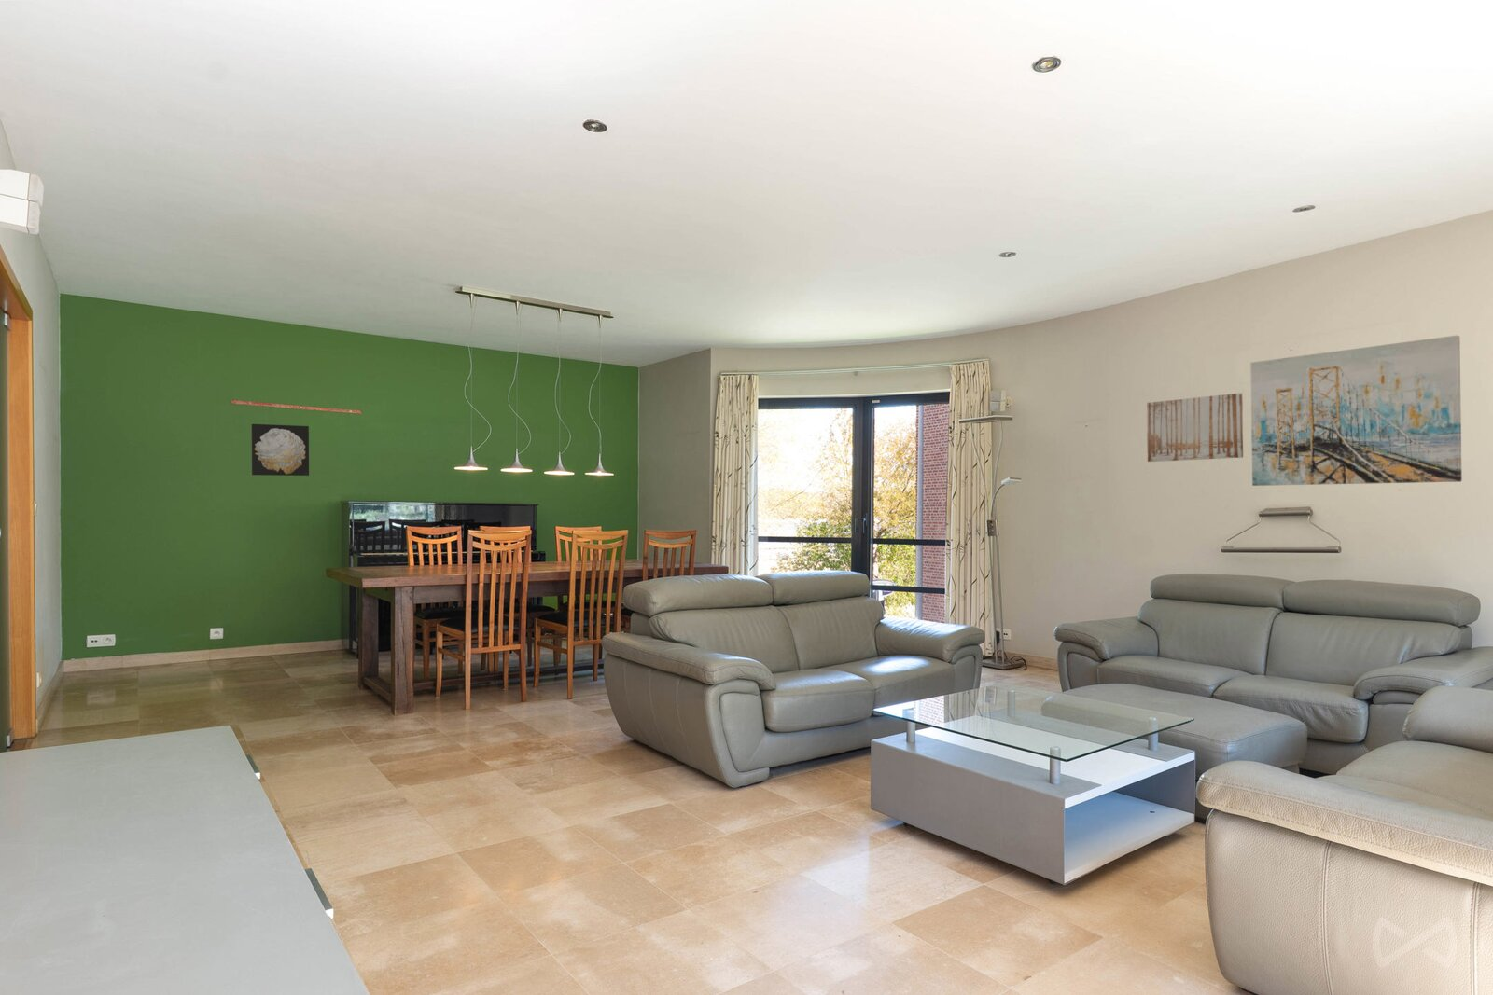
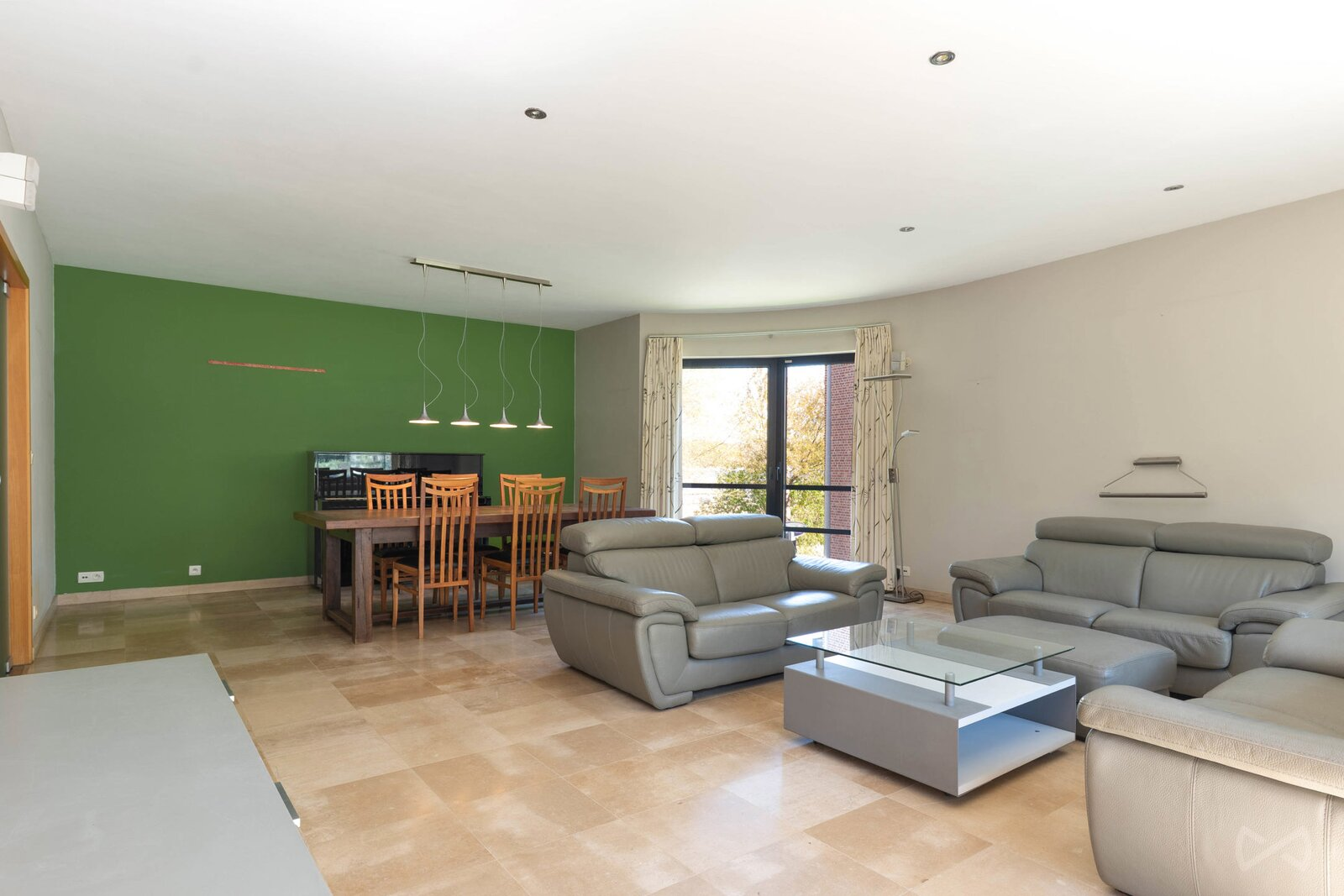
- wall art [250,423,310,476]
- wall art [1146,392,1244,463]
- wall art [1250,334,1463,486]
